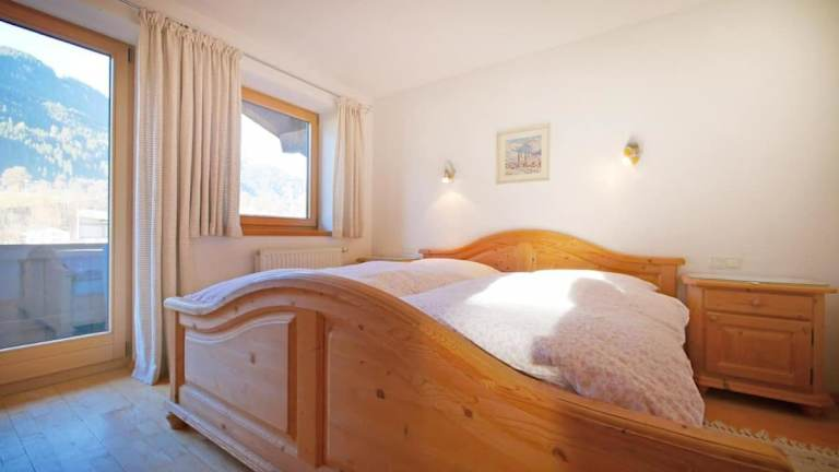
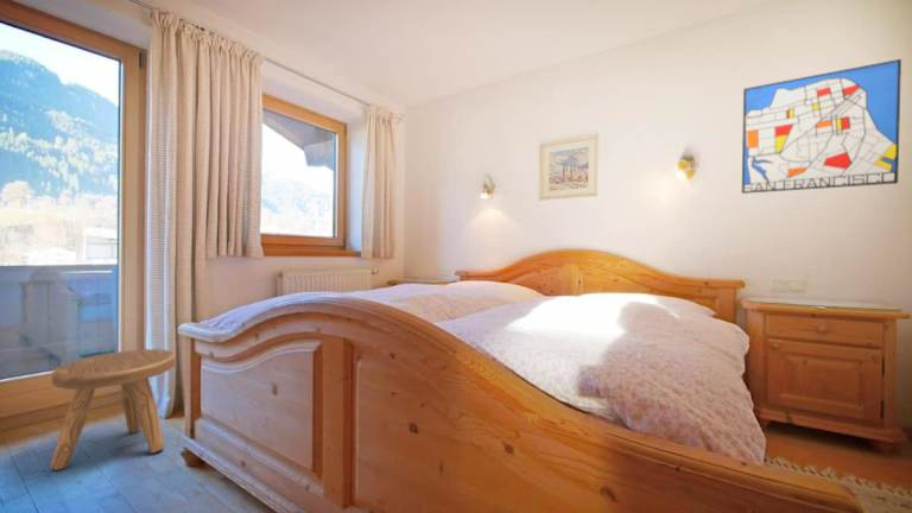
+ wall art [741,58,902,195]
+ stool [49,348,177,471]
